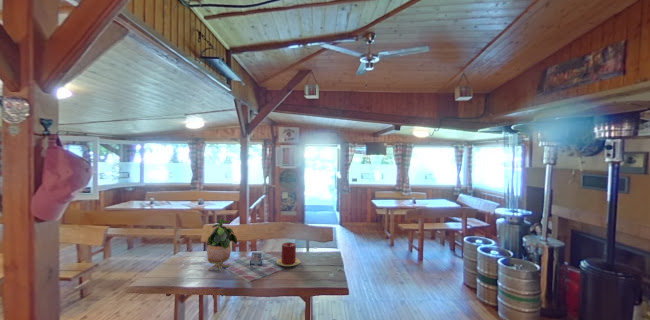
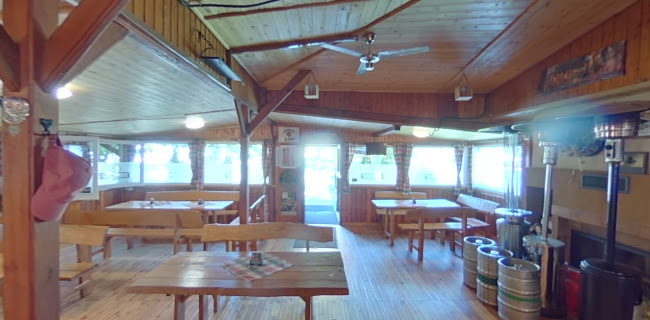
- candle [276,241,301,267]
- potted plant [206,218,238,272]
